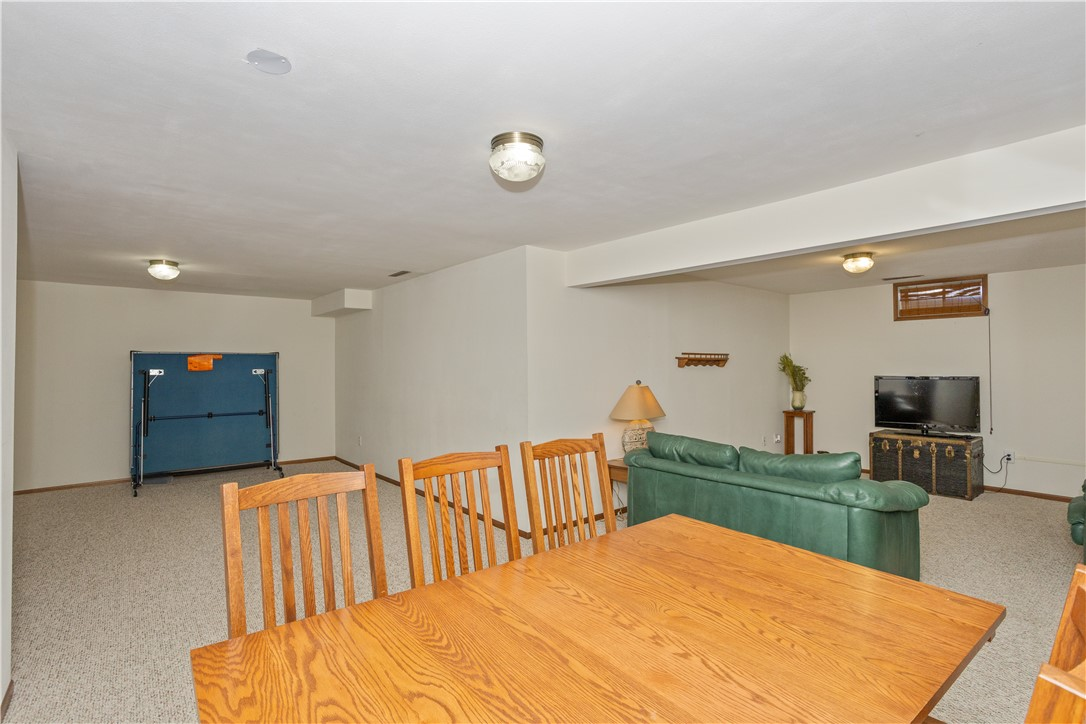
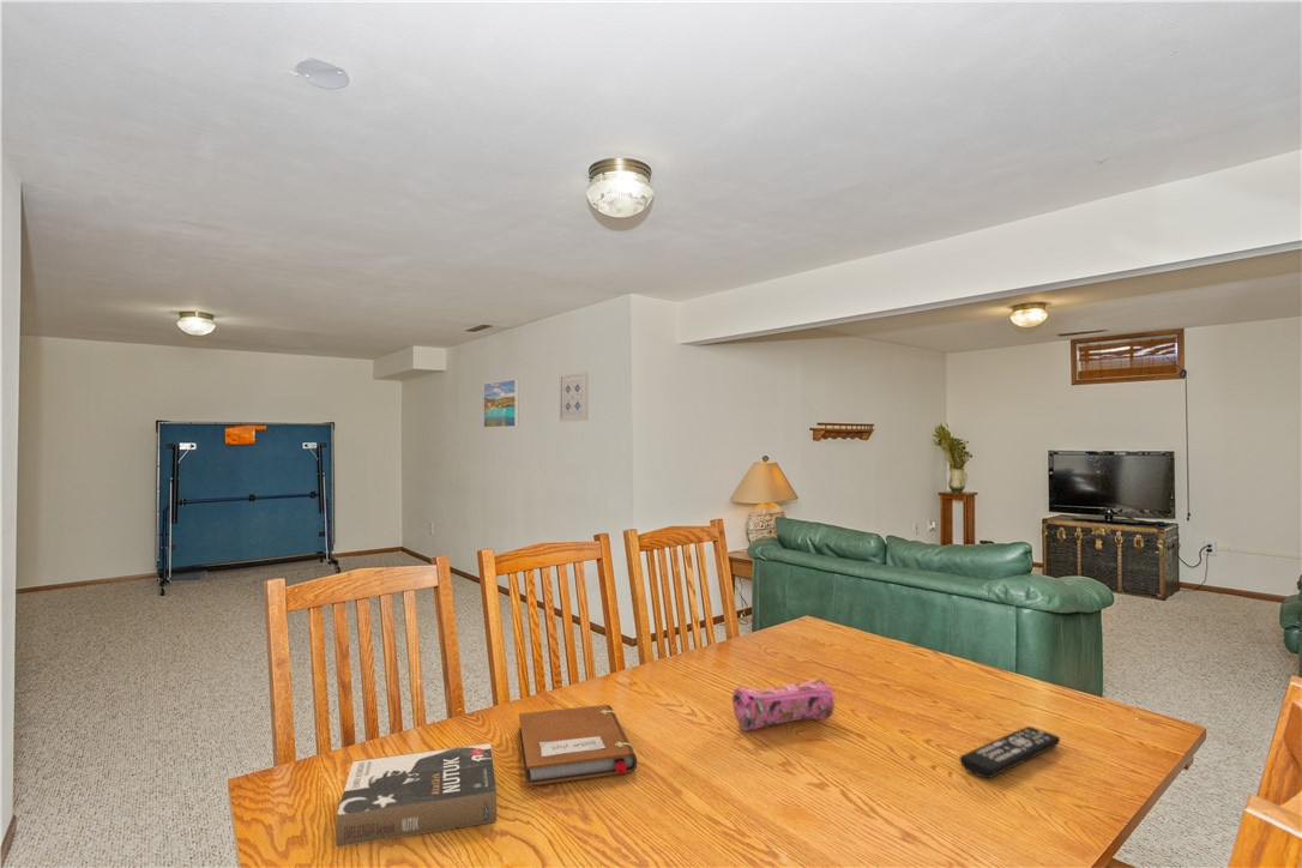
+ wall art [559,370,590,422]
+ notebook [518,704,638,788]
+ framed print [482,378,519,429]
+ pencil case [731,677,836,731]
+ book [334,742,498,848]
+ remote control [959,725,1061,779]
